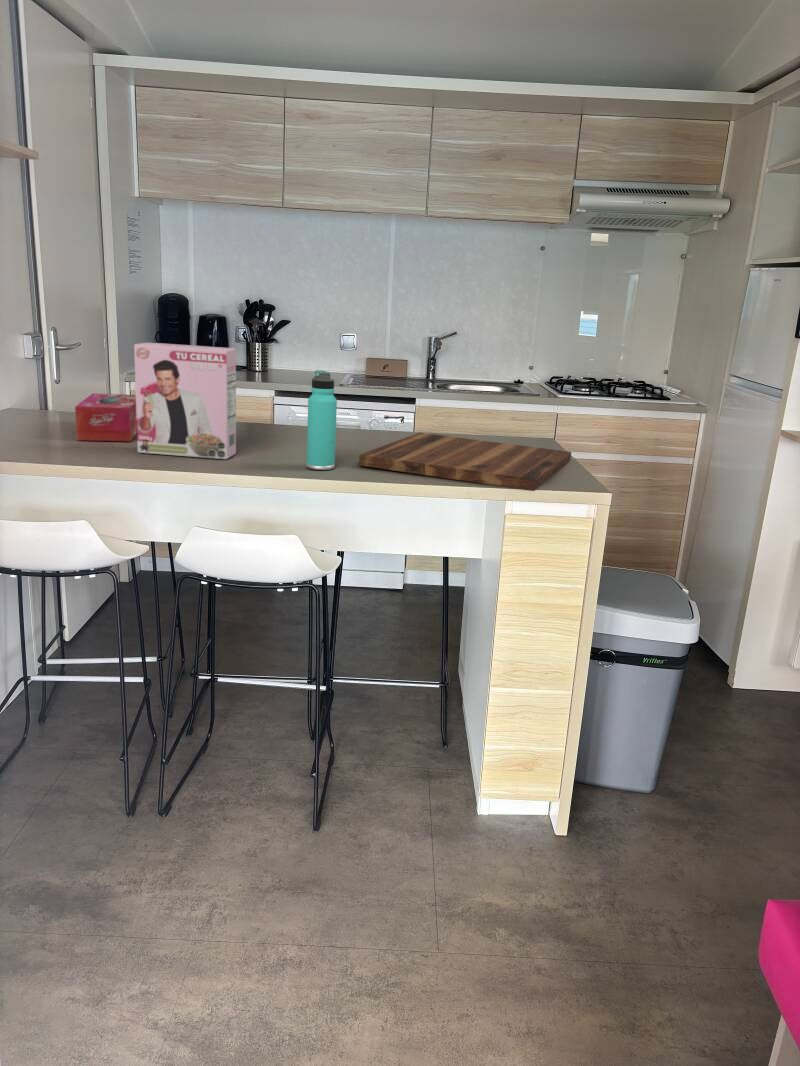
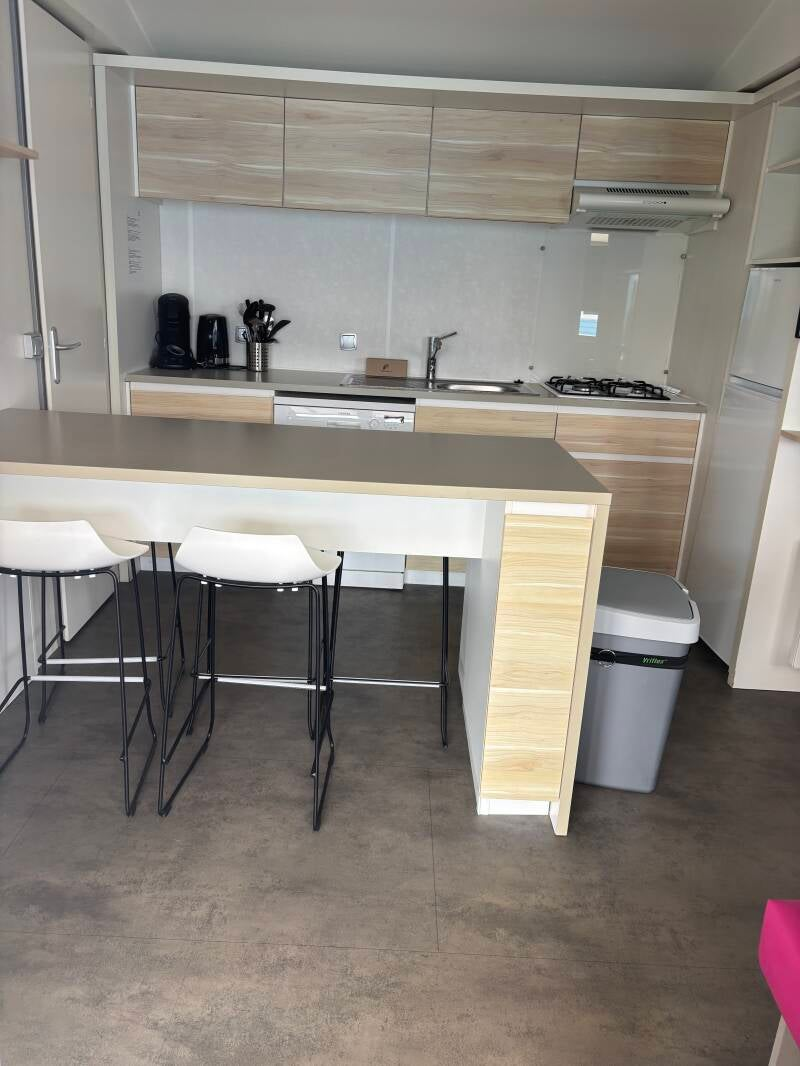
- tissue box [74,392,137,442]
- thermos bottle [306,369,338,471]
- cutting board [358,432,572,492]
- cereal box [133,341,237,460]
